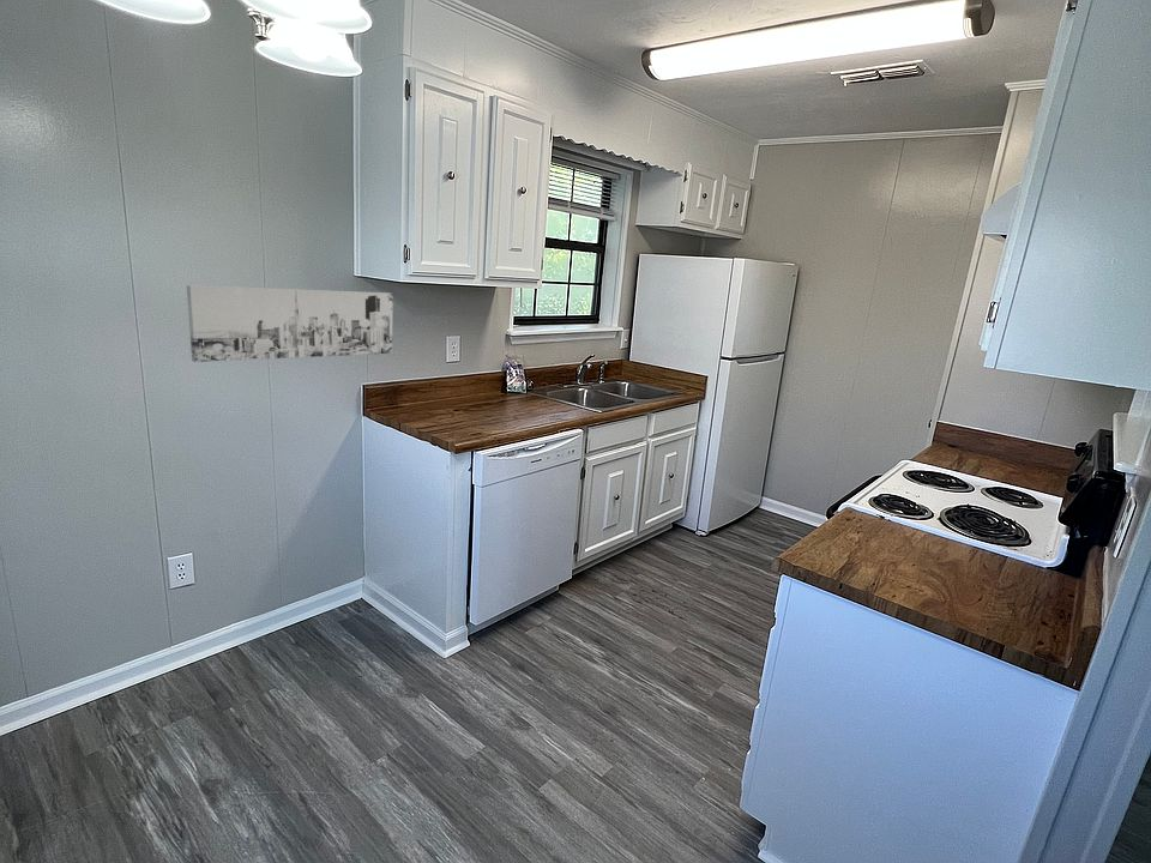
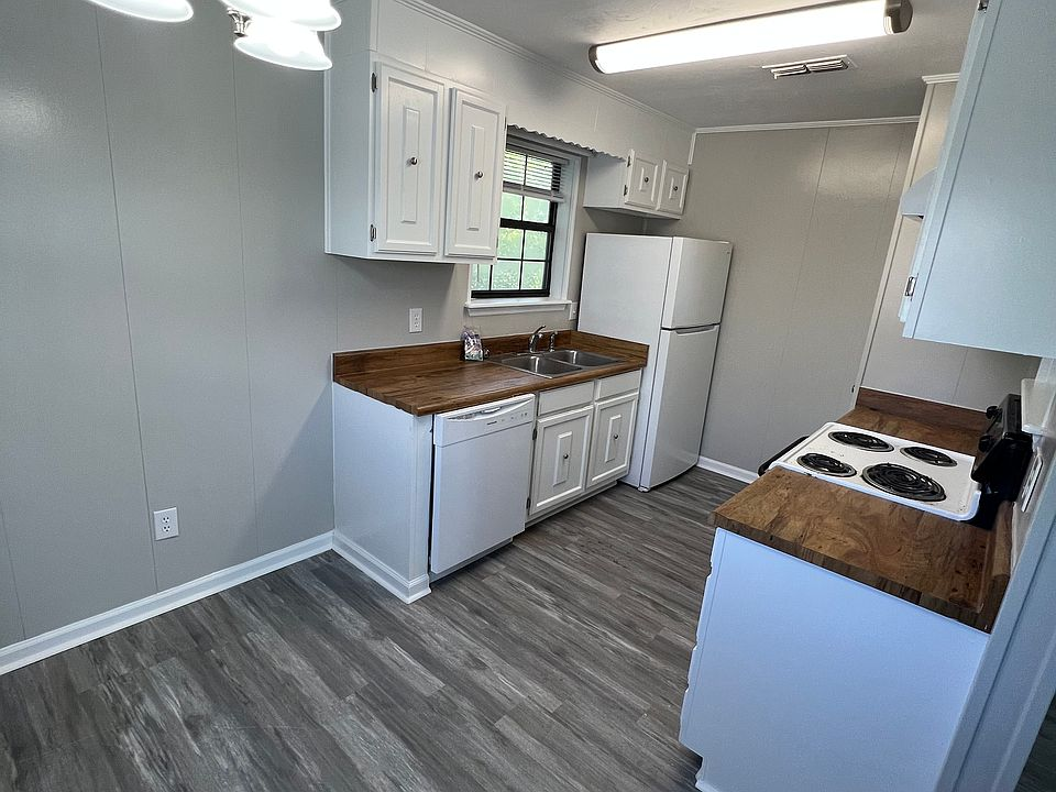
- wall art [186,284,394,363]
